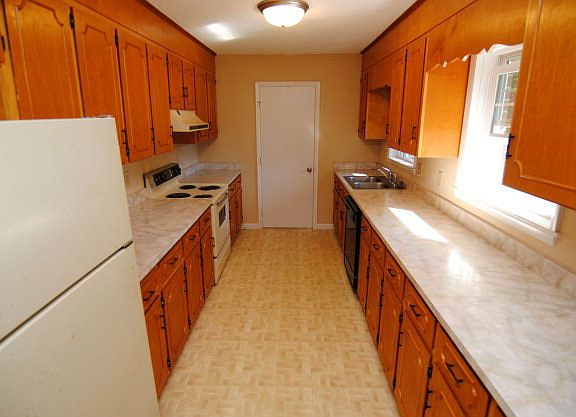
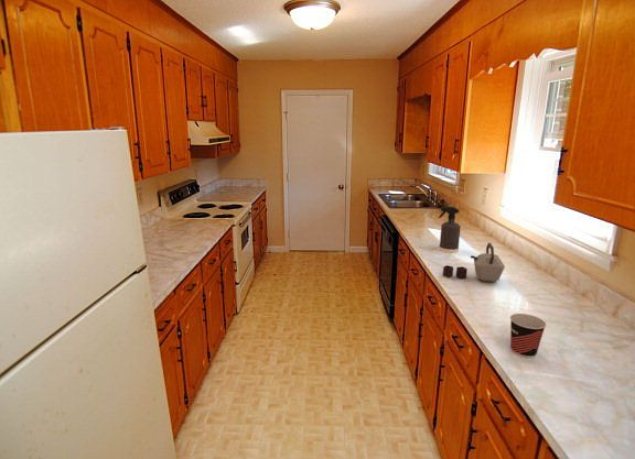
+ spray bottle [438,206,462,254]
+ cup [509,313,547,360]
+ kettle [442,242,506,283]
